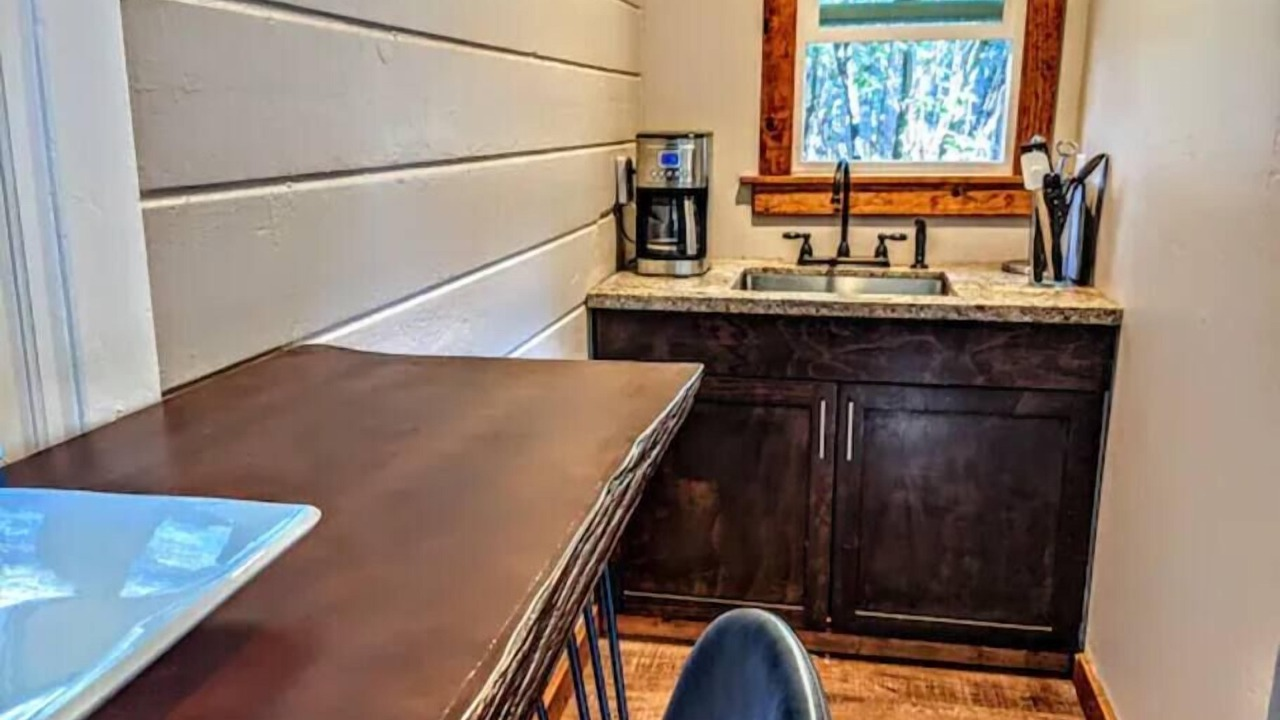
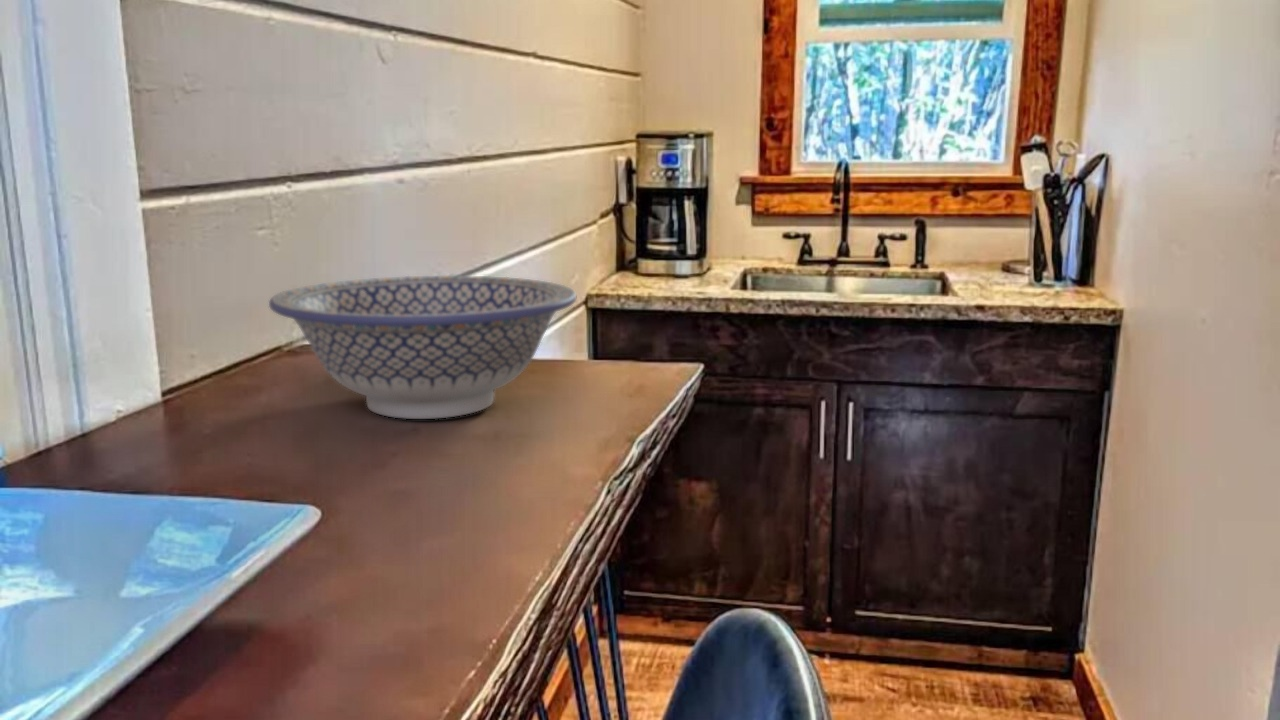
+ bowl [268,275,577,420]
